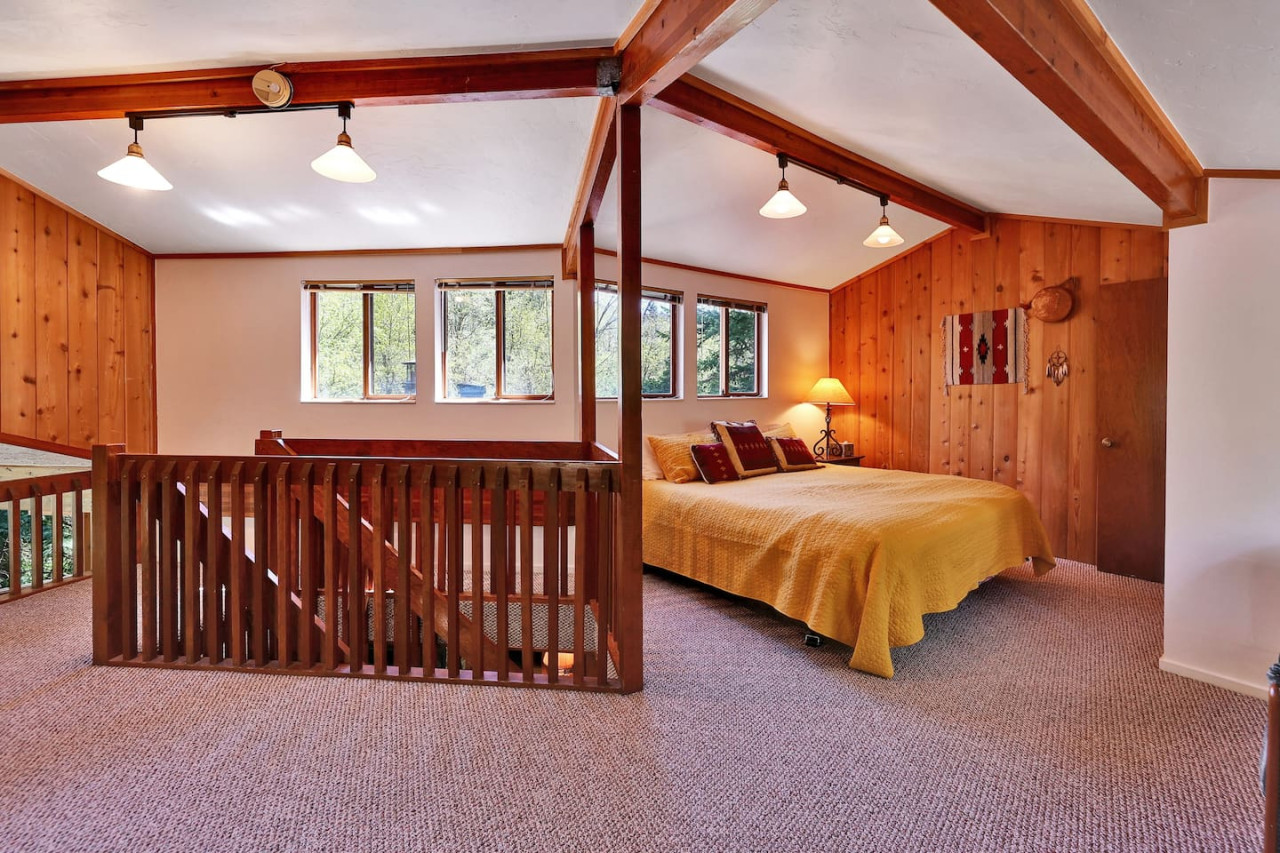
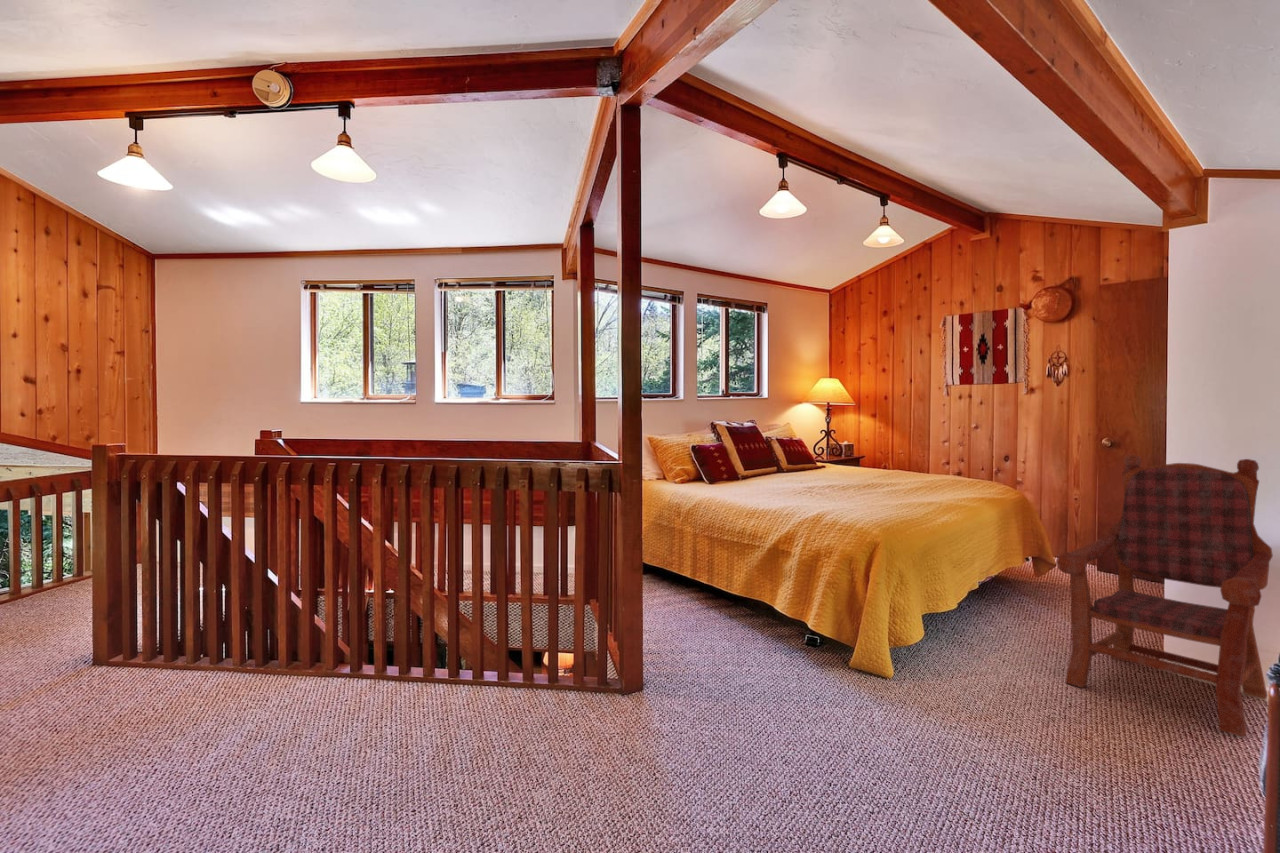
+ armchair [1055,453,1274,738]
